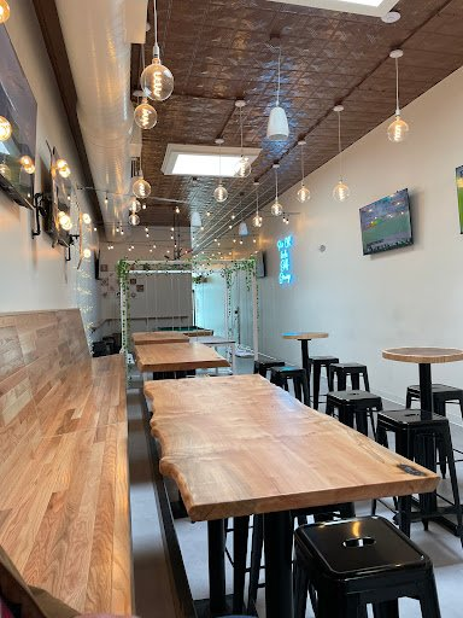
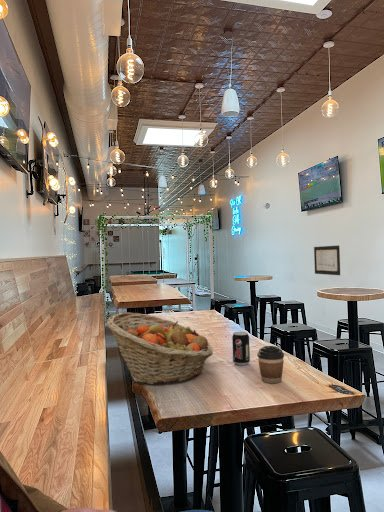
+ fruit basket [106,311,214,386]
+ wall art [313,244,341,276]
+ beverage can [231,331,251,366]
+ coffee cup [256,345,285,384]
